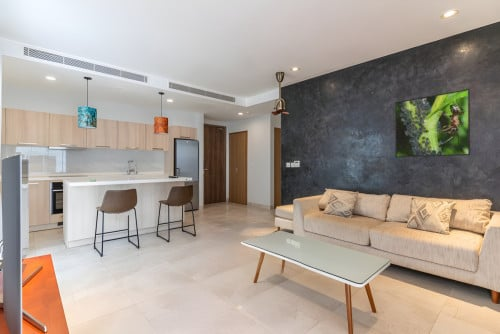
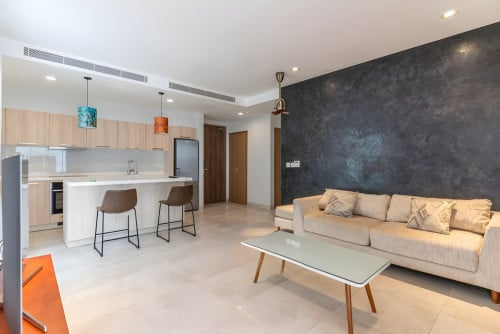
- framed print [394,88,471,158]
